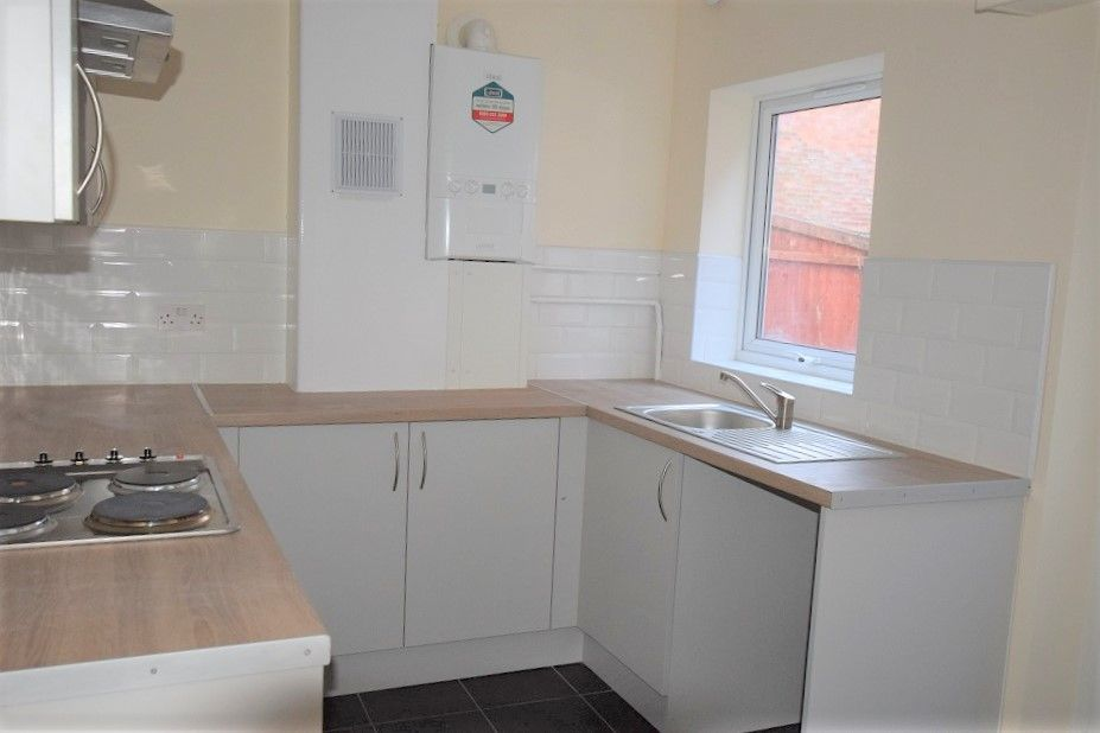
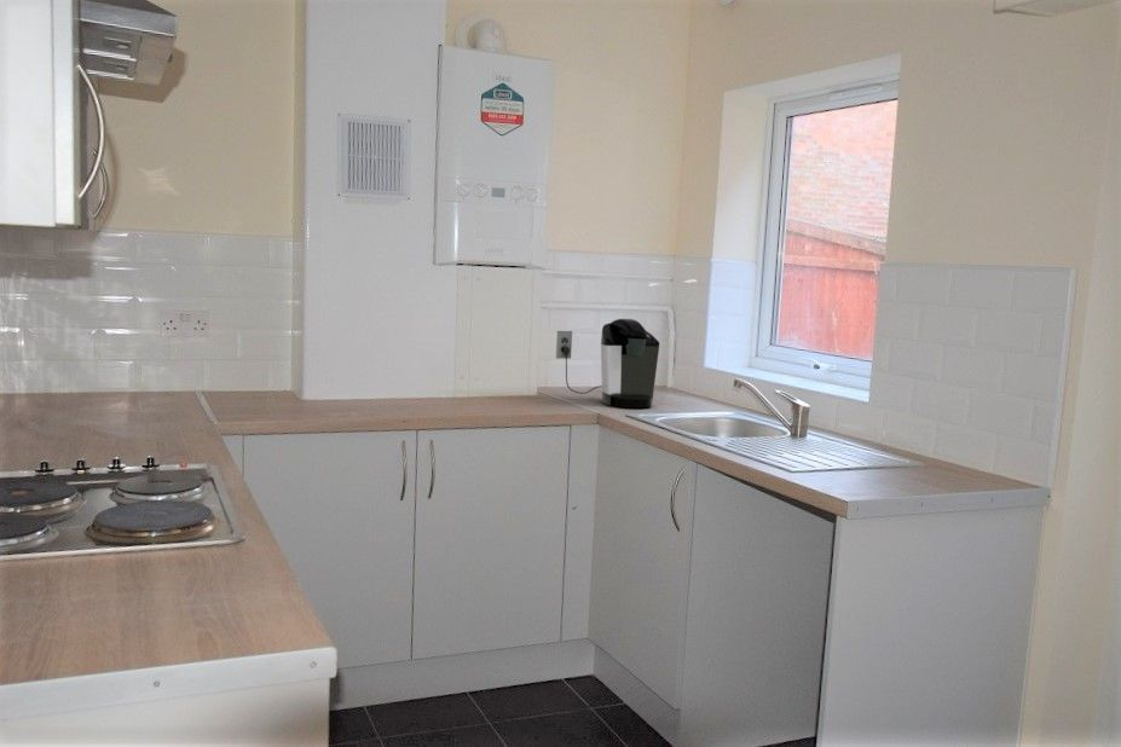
+ coffee maker [555,318,660,409]
